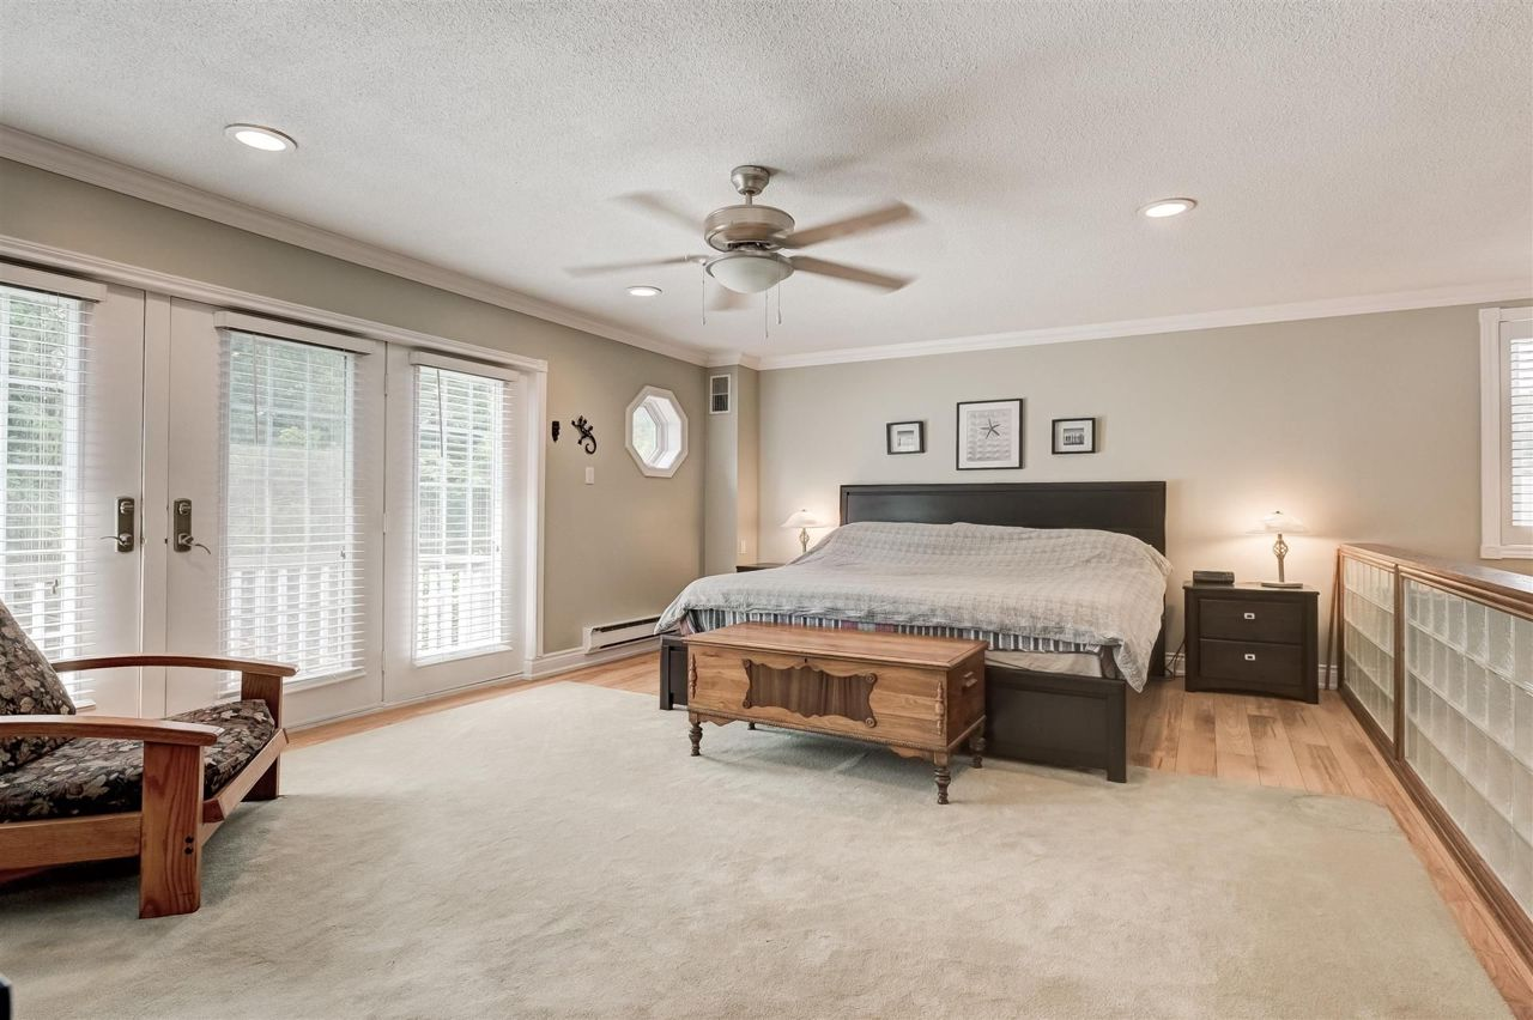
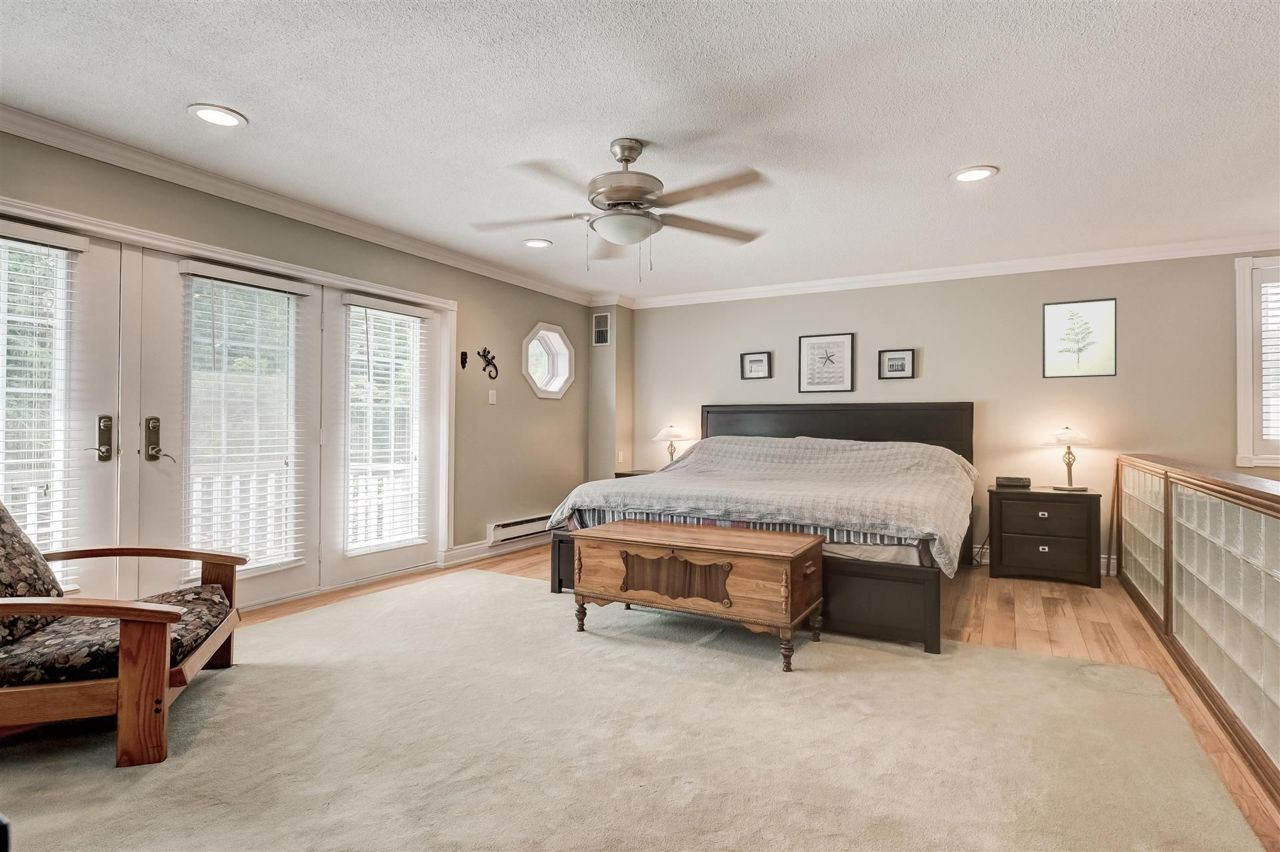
+ wall art [1042,297,1118,379]
